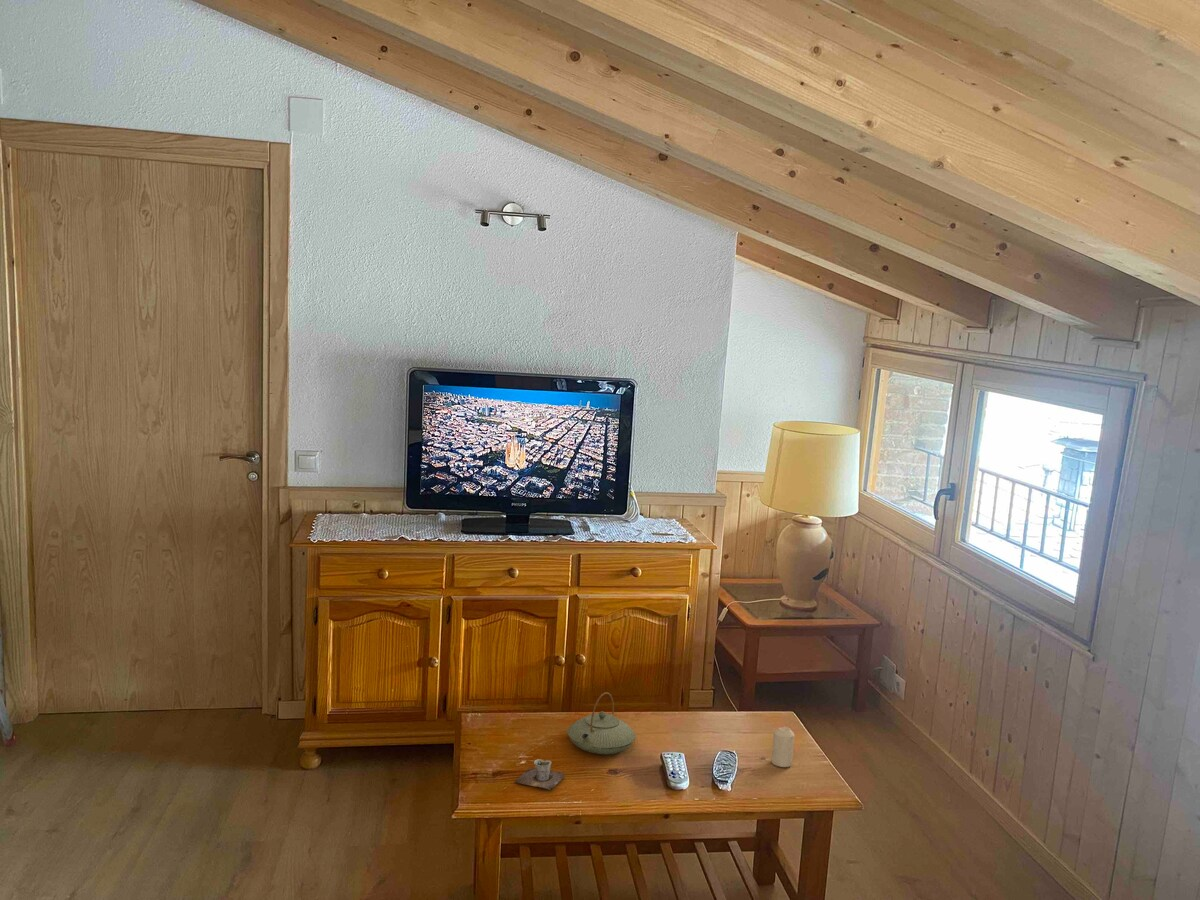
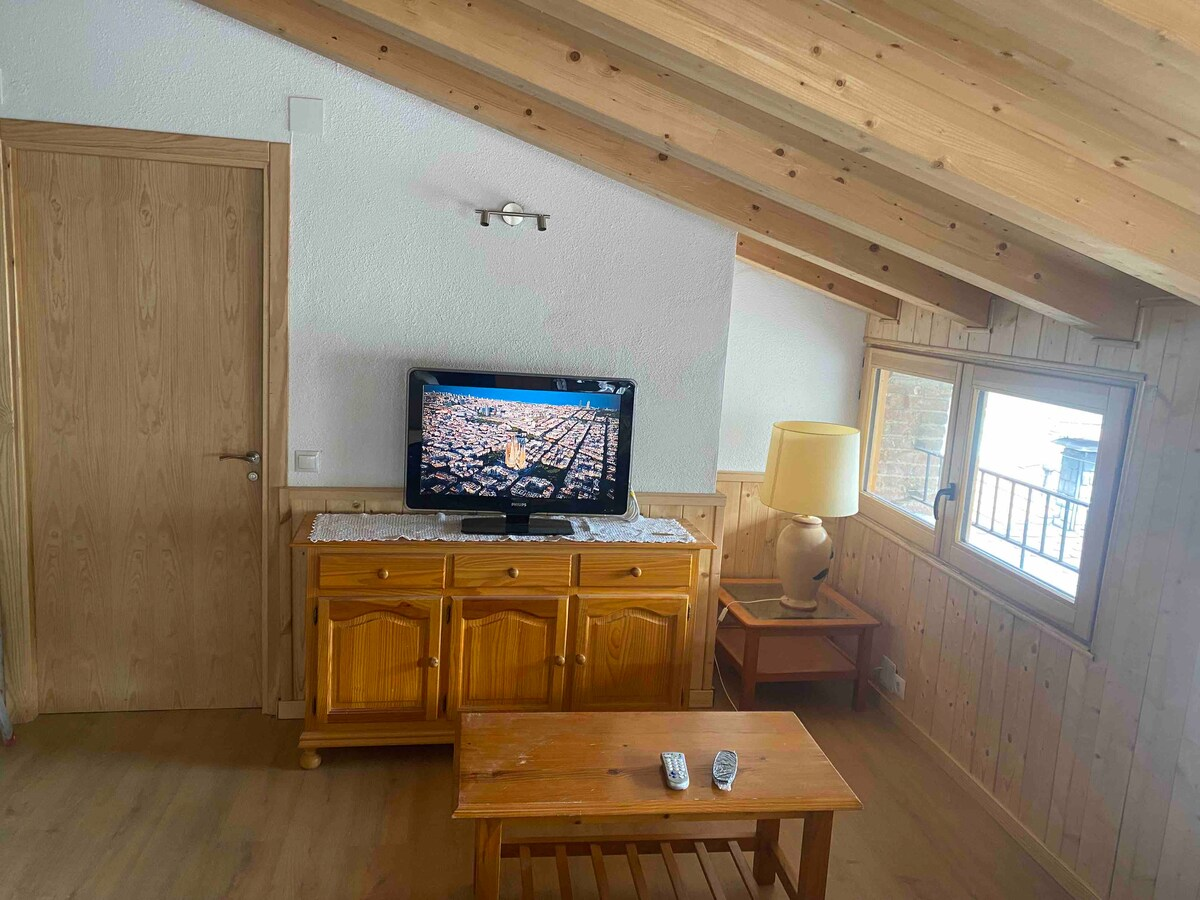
- teapot [566,691,636,755]
- candle [771,726,795,768]
- cup [514,758,566,791]
